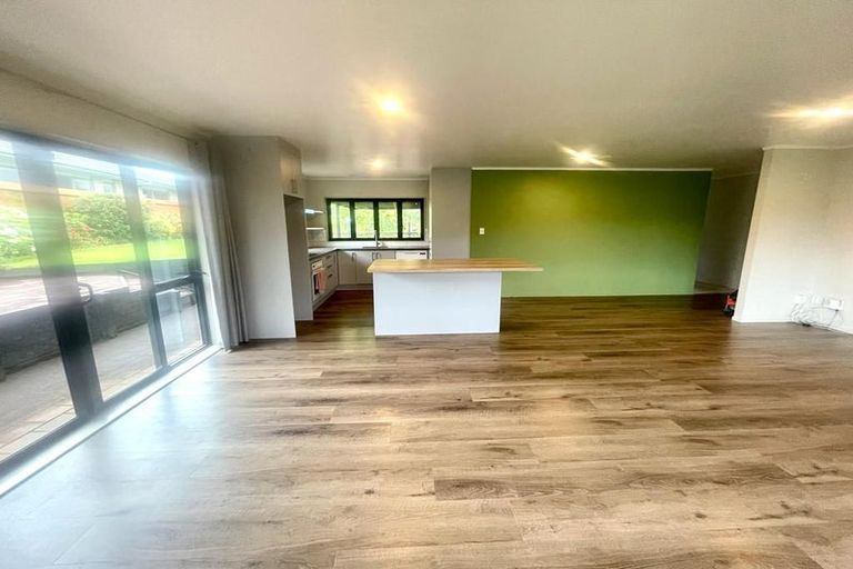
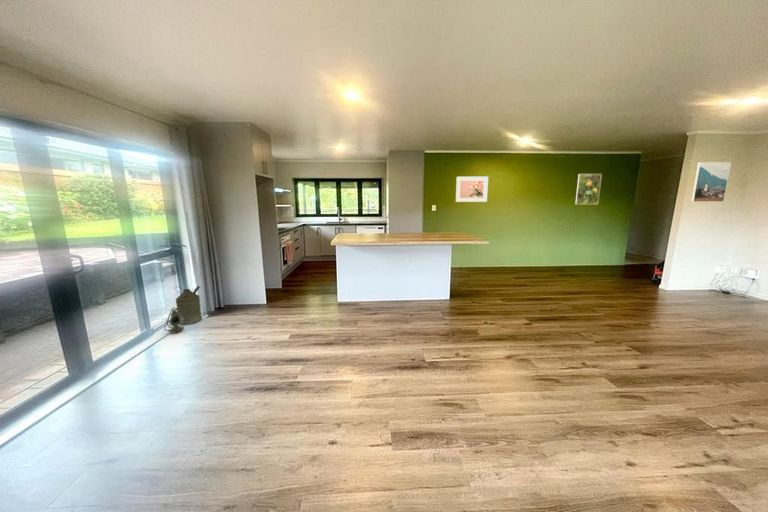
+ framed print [455,176,489,203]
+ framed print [690,161,732,203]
+ lantern [163,306,186,335]
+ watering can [174,285,203,325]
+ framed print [574,173,603,205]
